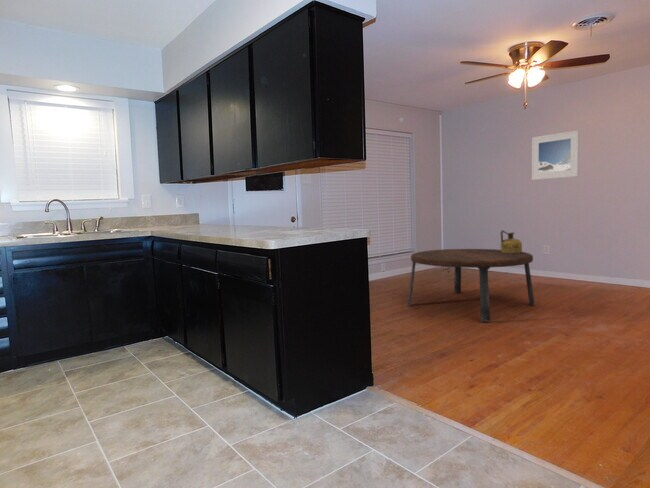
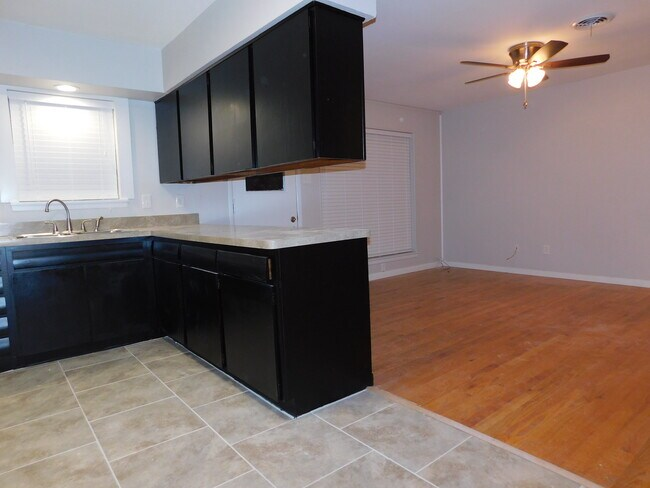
- ceramic jug [500,229,523,253]
- dining table [406,248,536,322]
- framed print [531,129,580,181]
